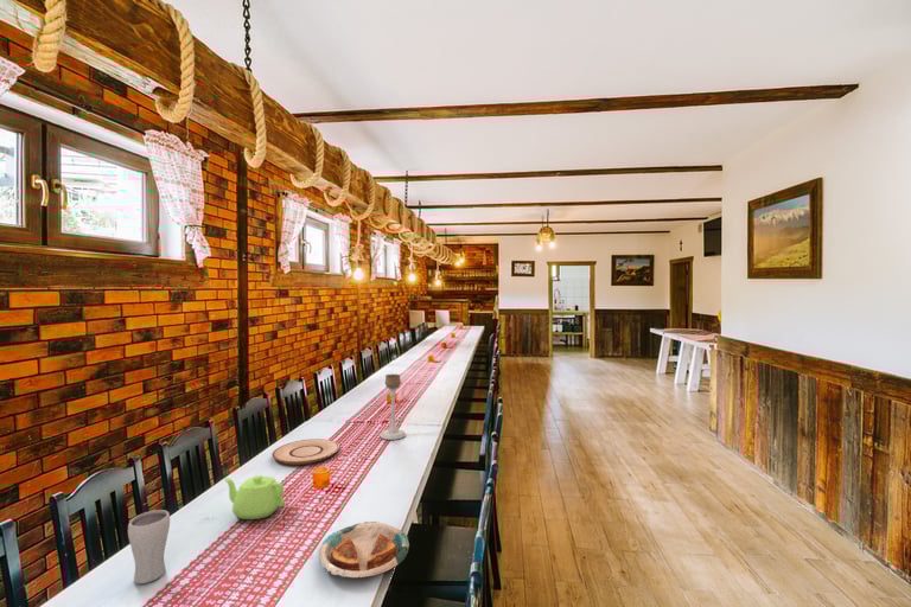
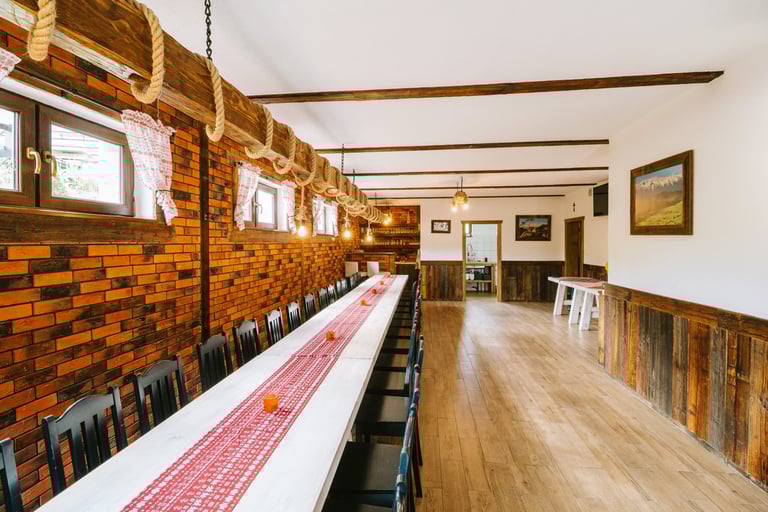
- teapot [223,474,286,520]
- plate [317,520,410,579]
- drinking glass [127,509,171,584]
- plate [272,437,340,466]
- candle holder [380,373,407,441]
